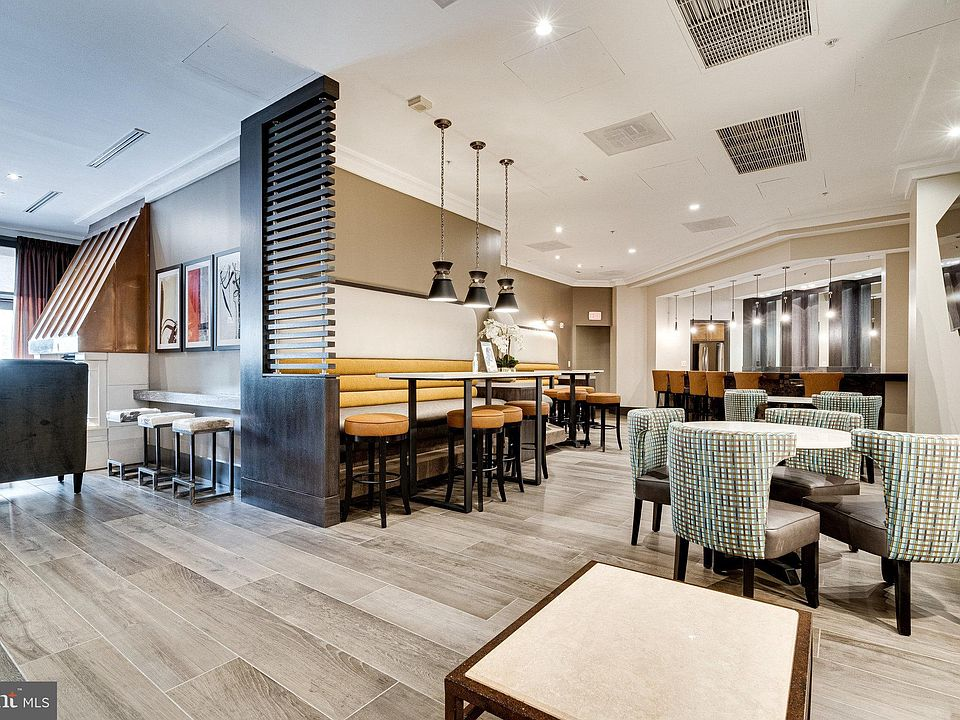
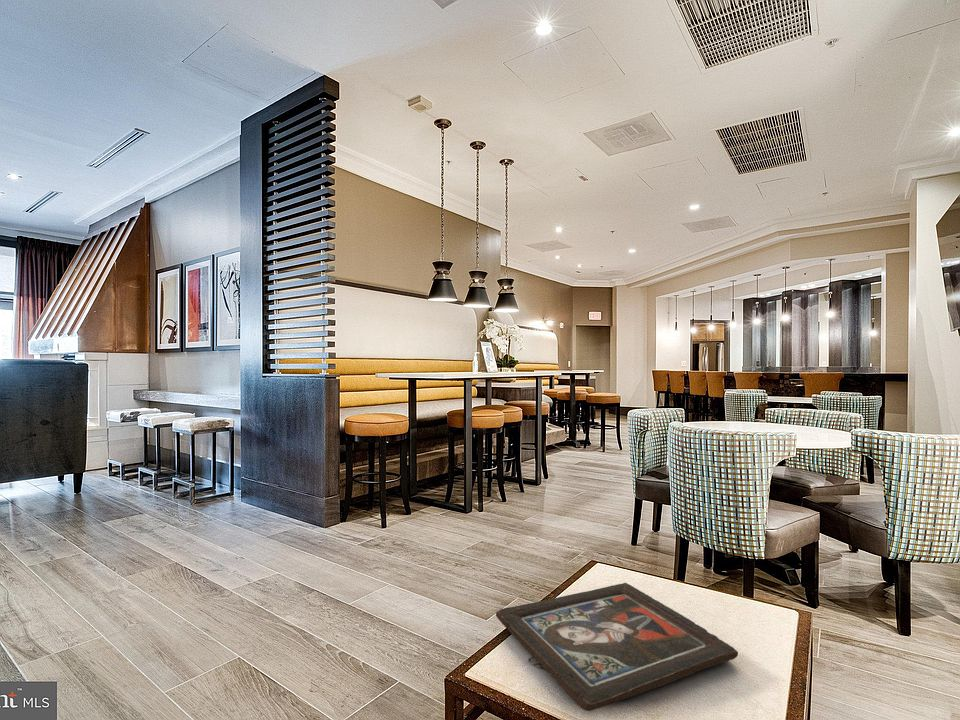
+ religious icon [495,582,739,712]
